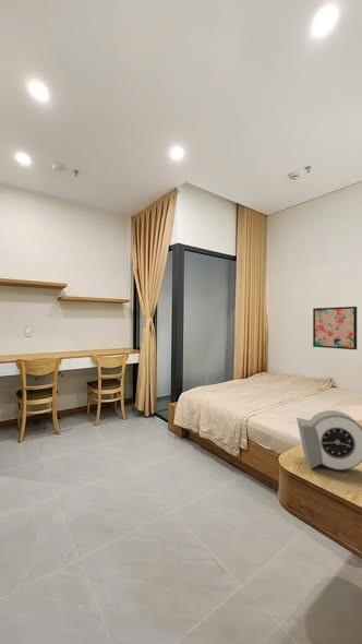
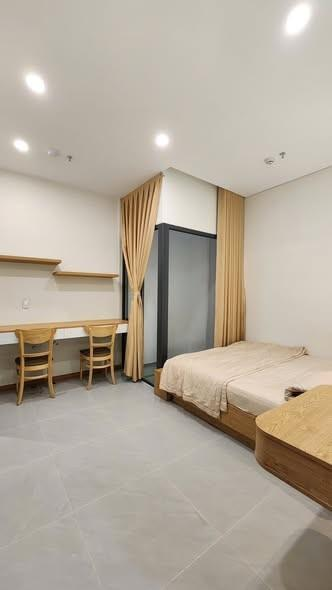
- wall art [312,306,358,350]
- alarm clock [295,409,362,472]
